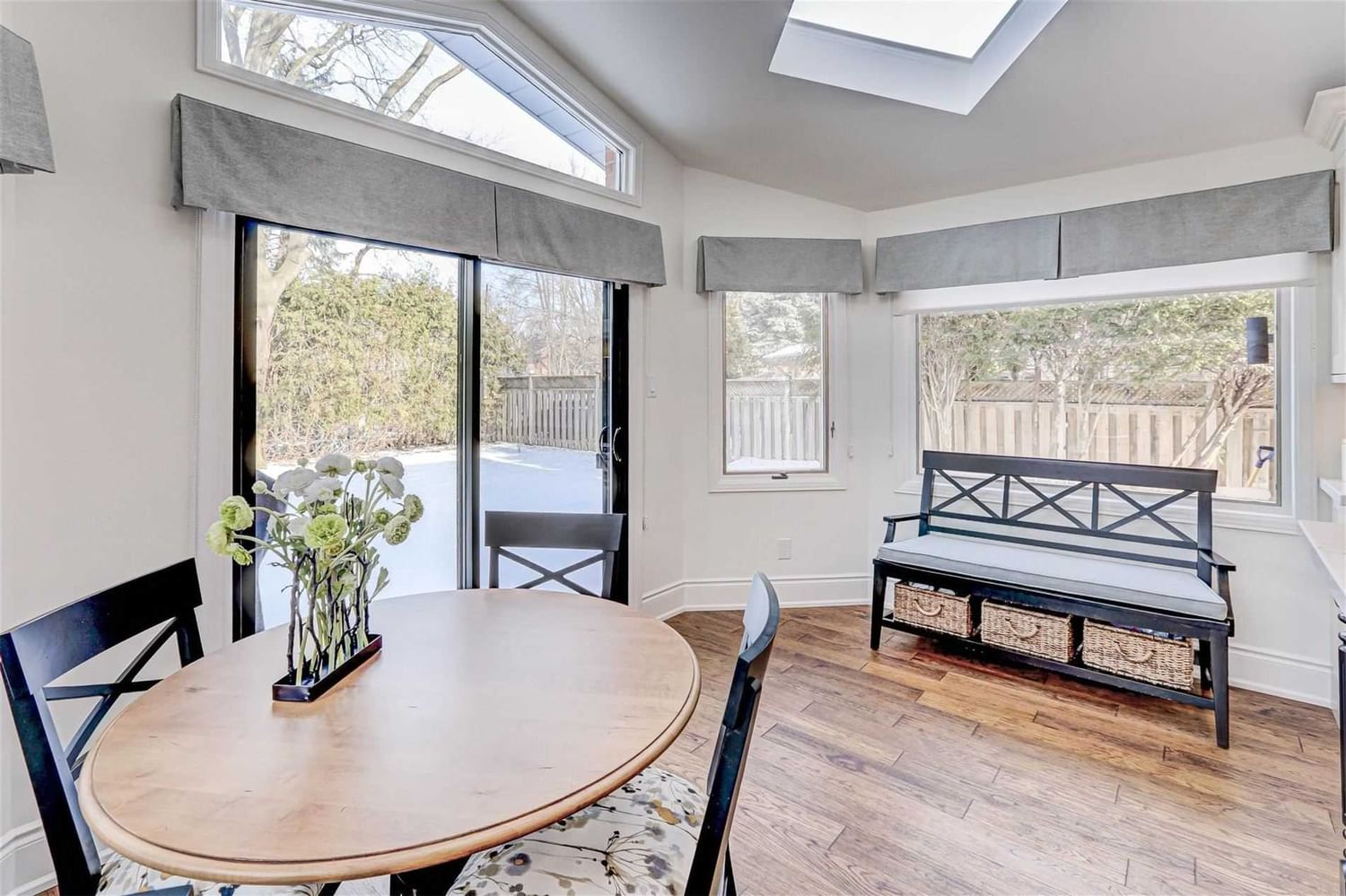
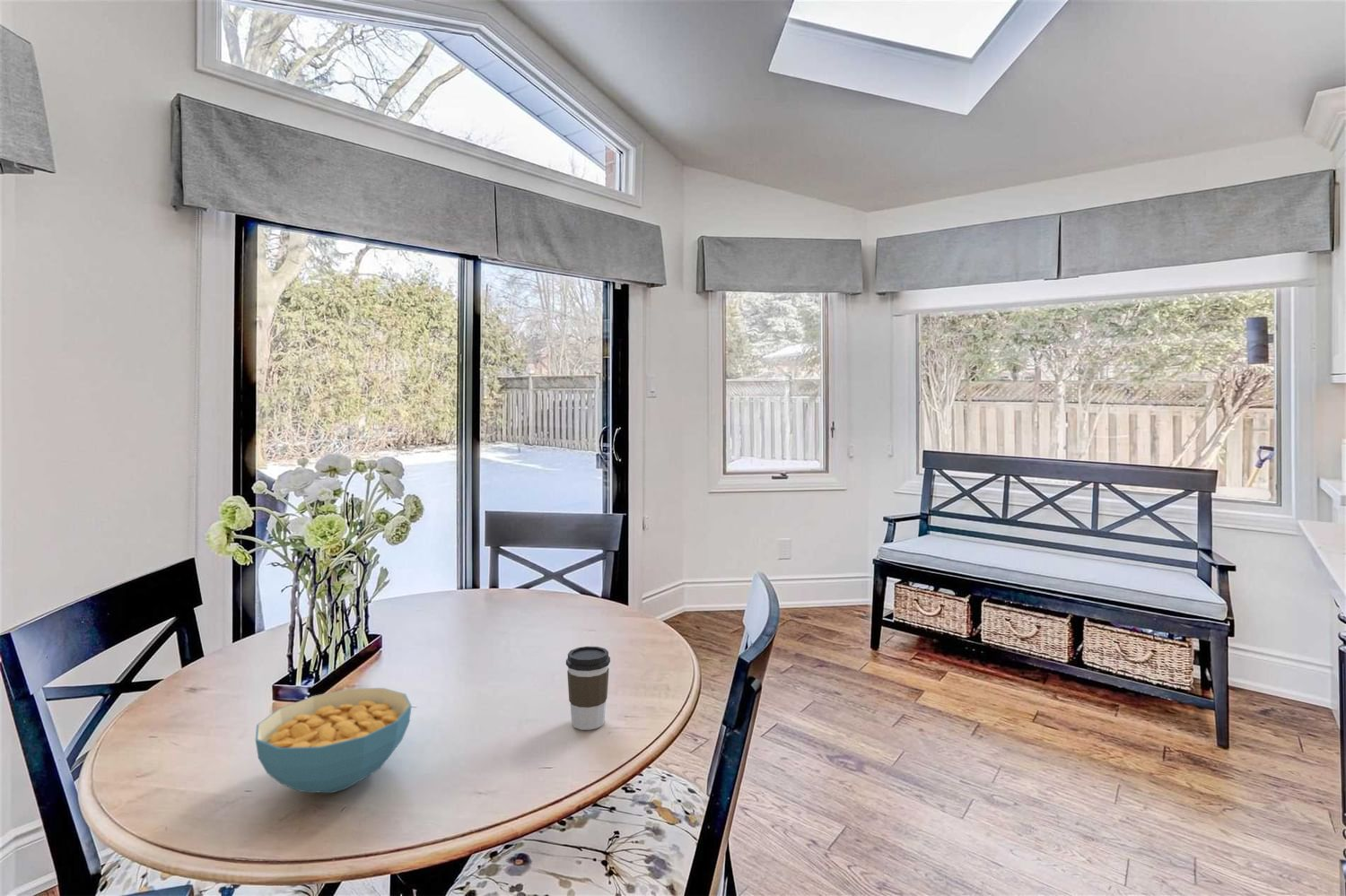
+ cereal bowl [255,687,413,794]
+ coffee cup [565,646,611,731]
